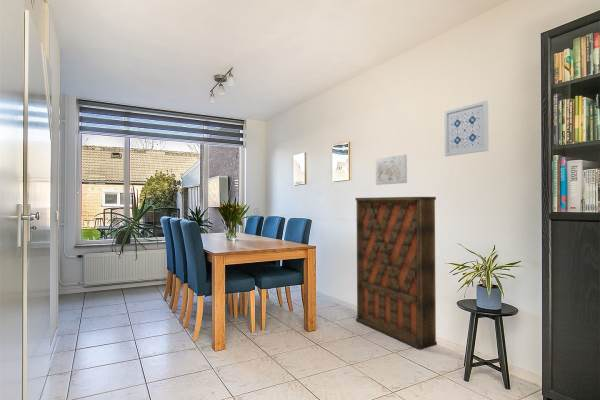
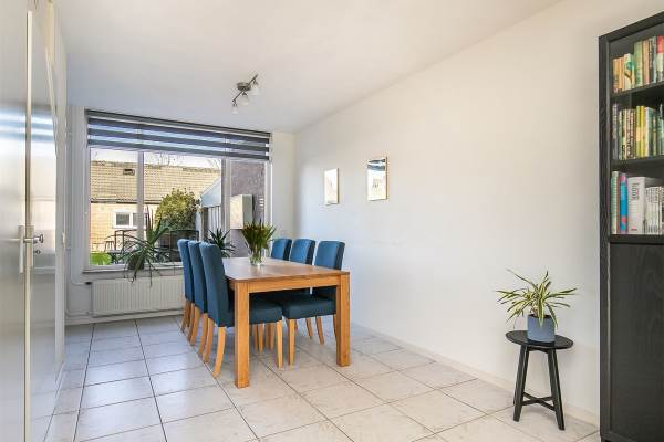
- wall art [444,100,489,157]
- storage cabinet [354,196,438,351]
- wall art [375,154,408,186]
